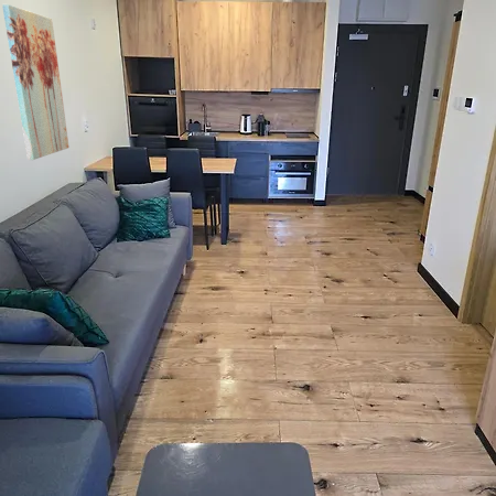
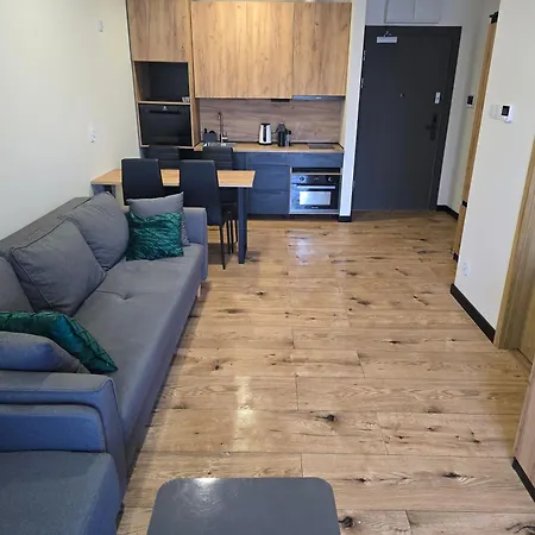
- wall art [1,3,71,161]
